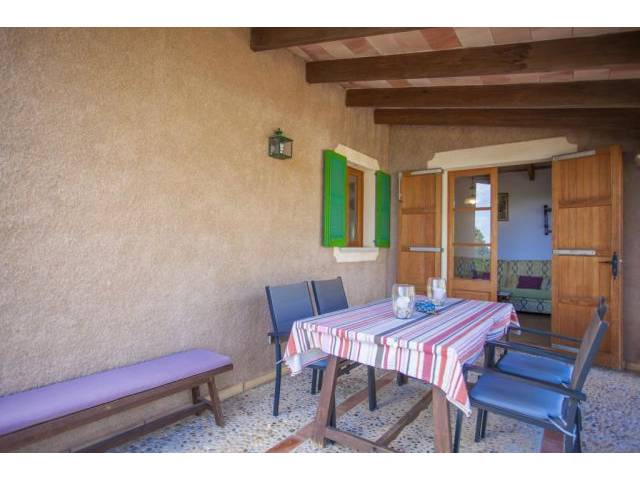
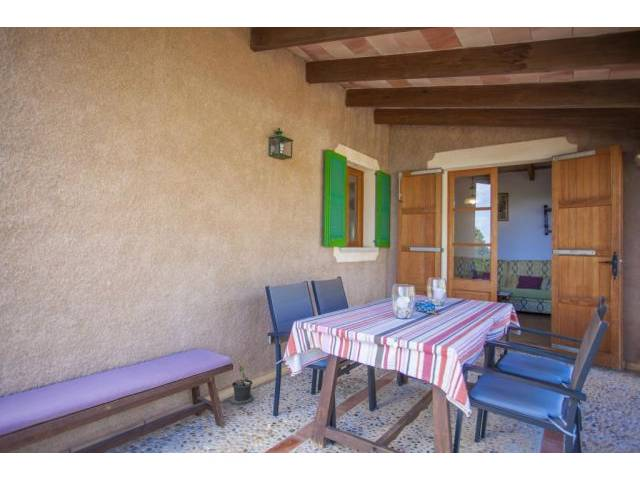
+ potted plant [223,360,255,406]
